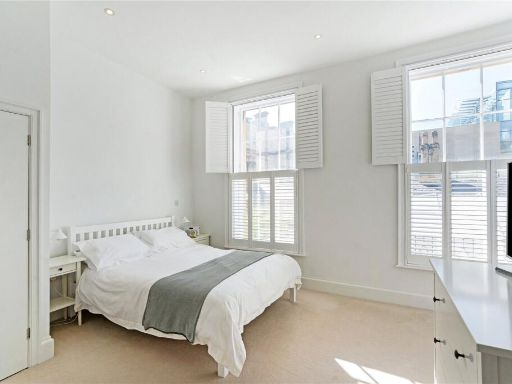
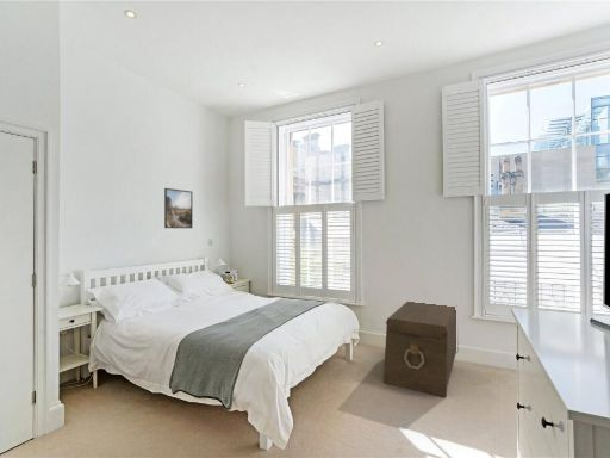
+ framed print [163,187,193,229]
+ storage trunk [382,301,458,398]
